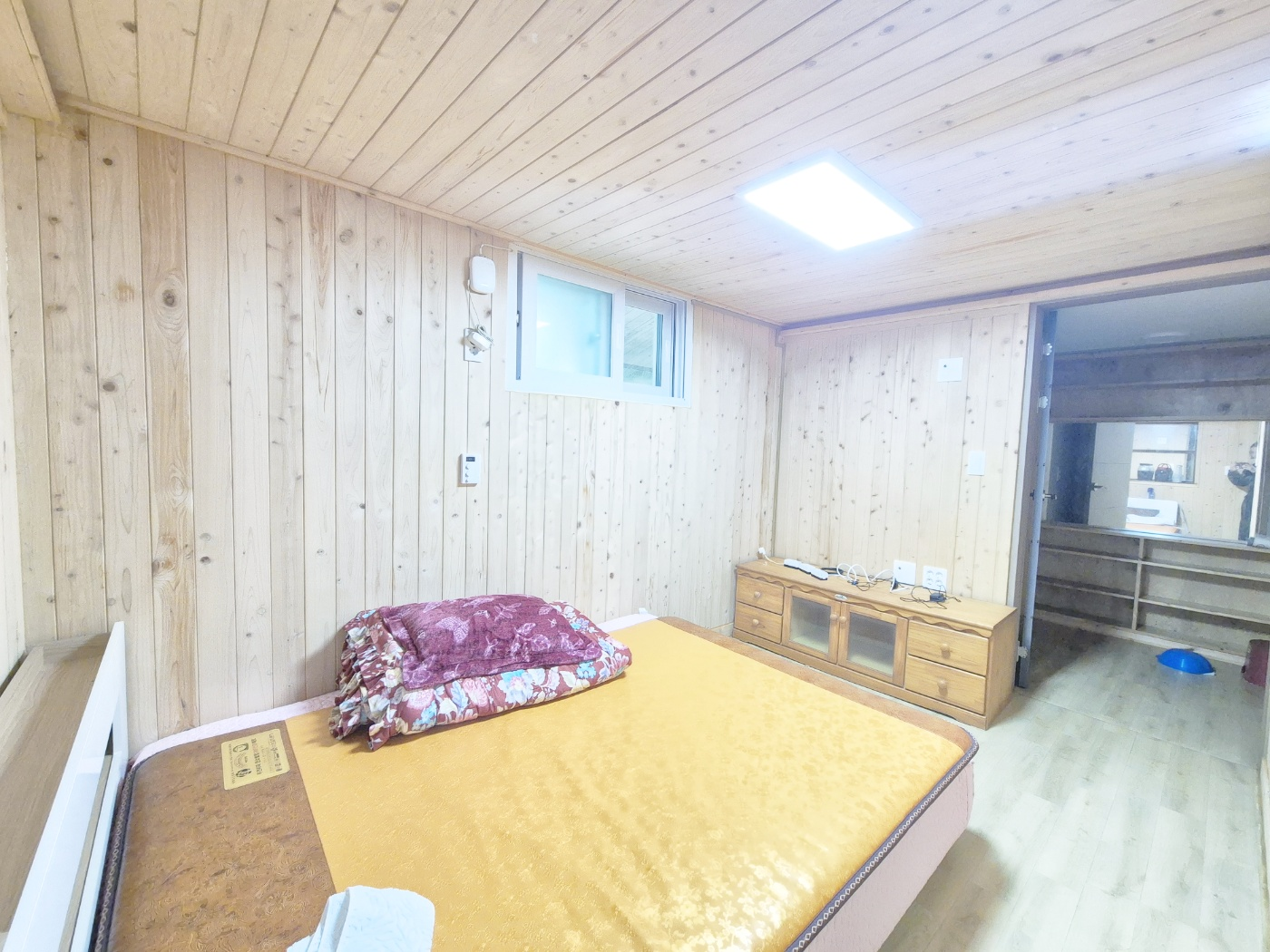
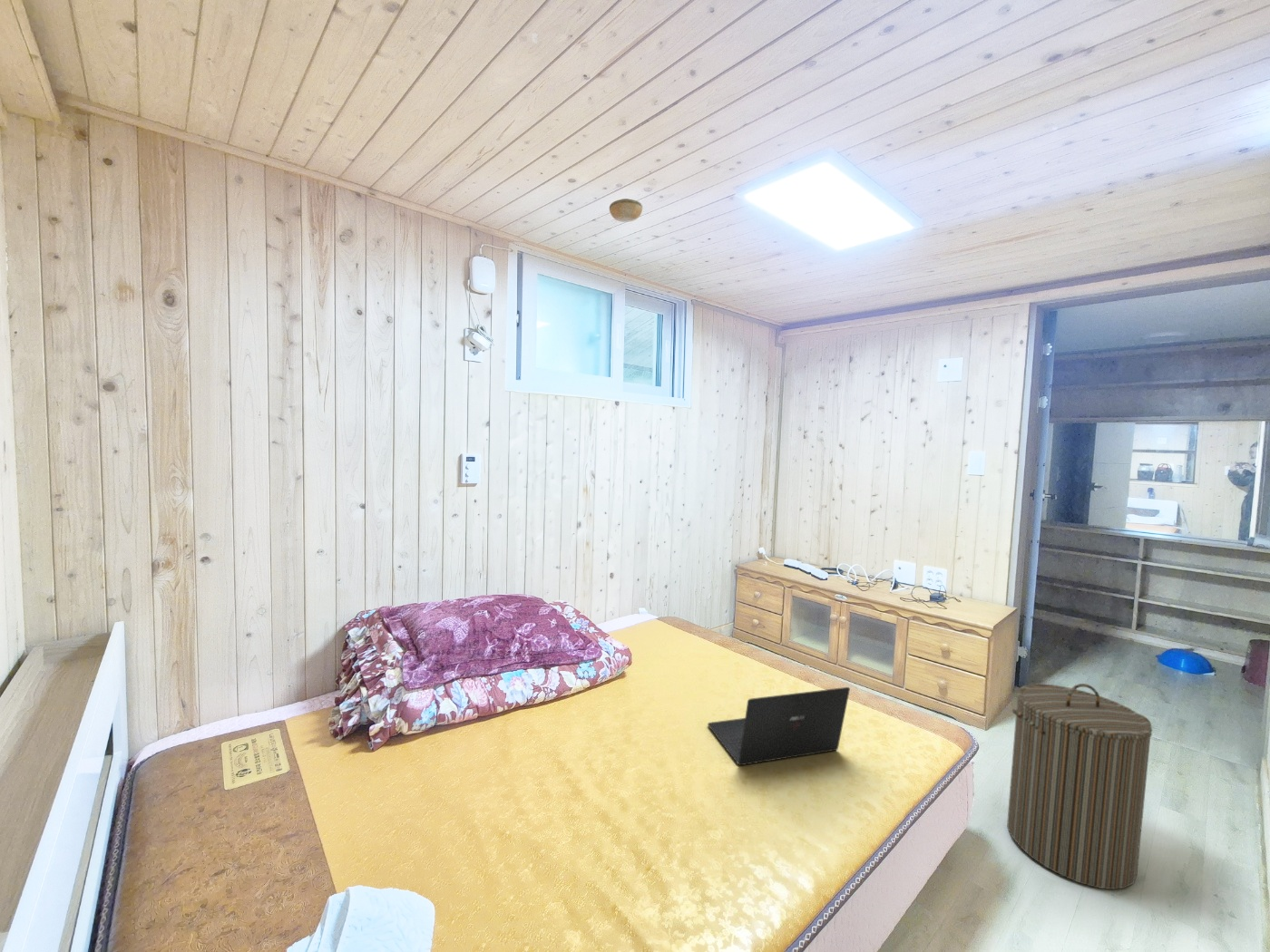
+ laptop [707,686,851,766]
+ laundry hamper [1006,683,1153,890]
+ smoke detector [609,198,643,223]
